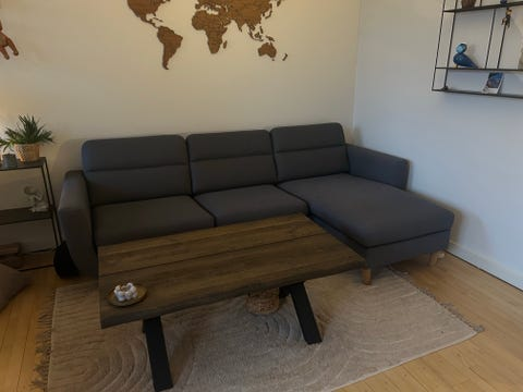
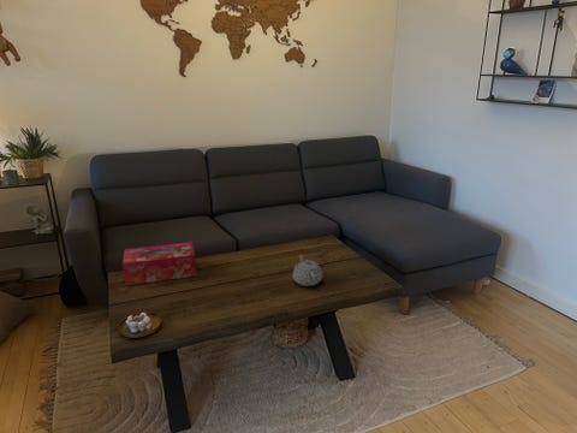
+ teapot [292,254,323,287]
+ tissue box [121,241,197,286]
